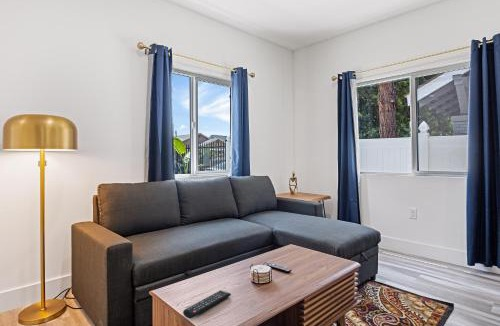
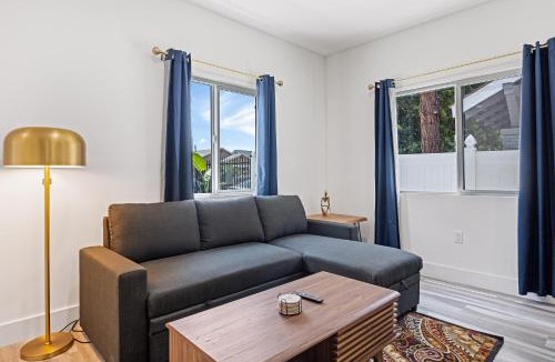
- remote control [182,290,232,319]
